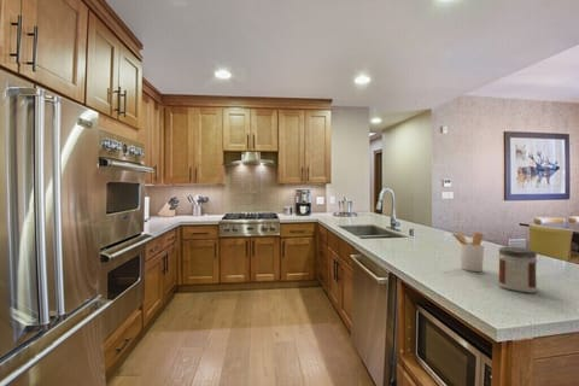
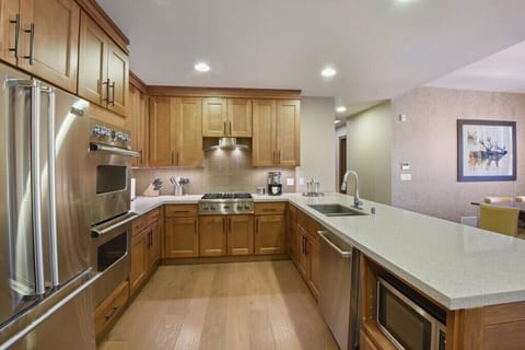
- jar [497,246,538,294]
- utensil holder [449,230,485,273]
